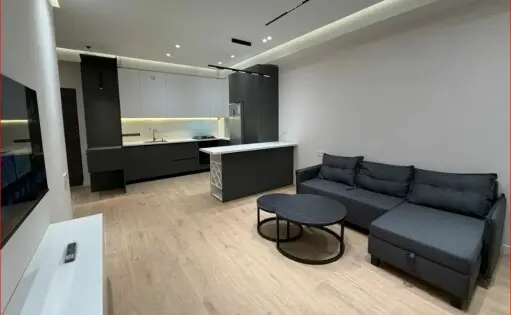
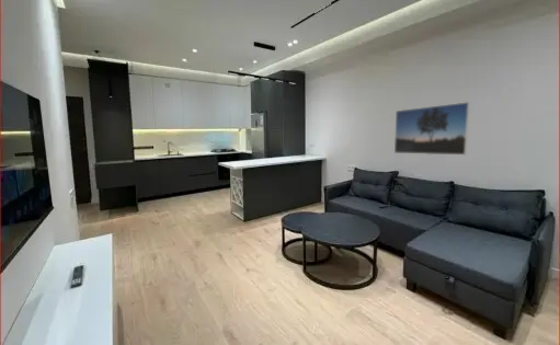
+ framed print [393,101,471,156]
